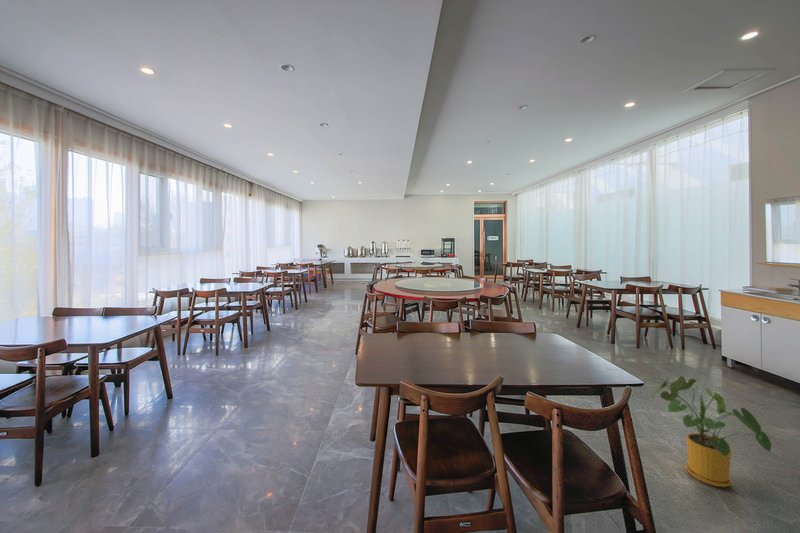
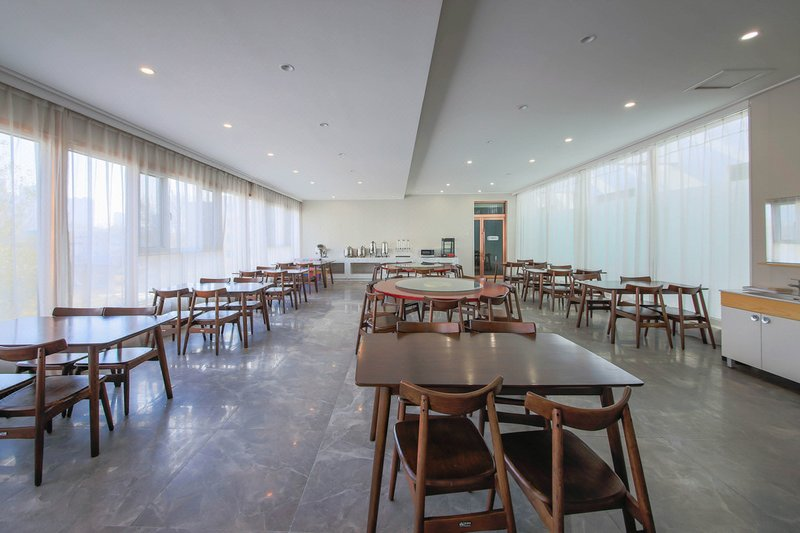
- house plant [651,375,772,488]
